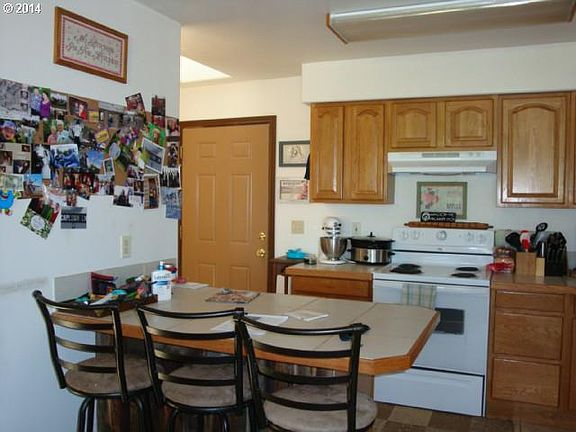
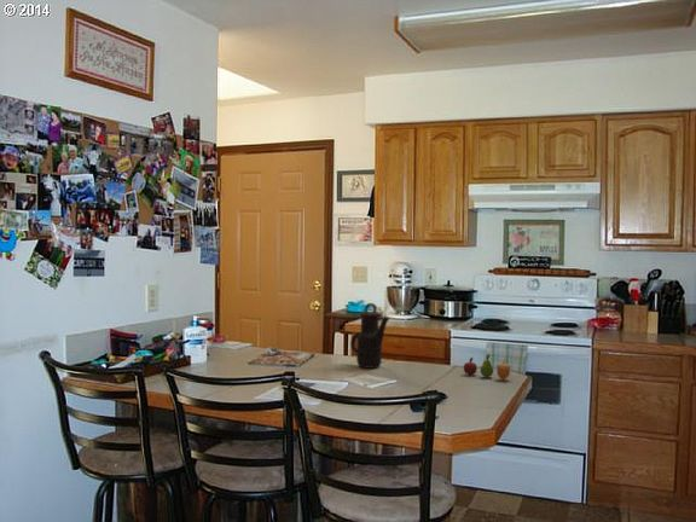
+ fruit [463,353,511,381]
+ teapot [349,302,392,370]
